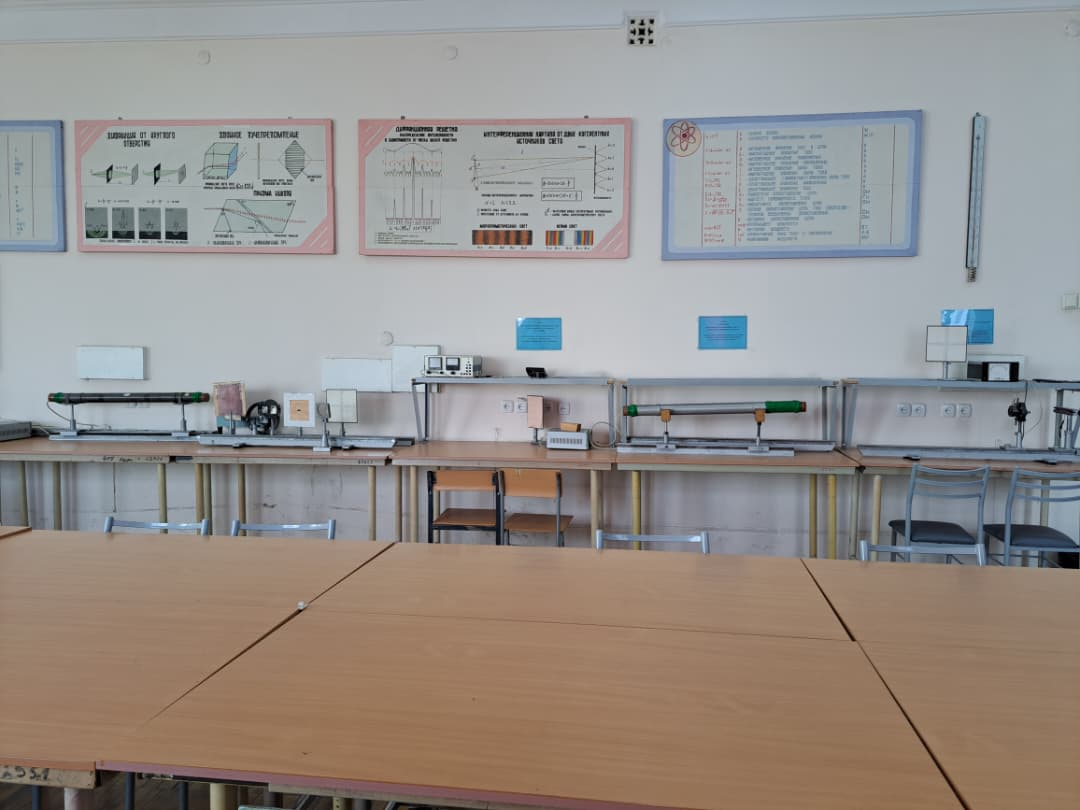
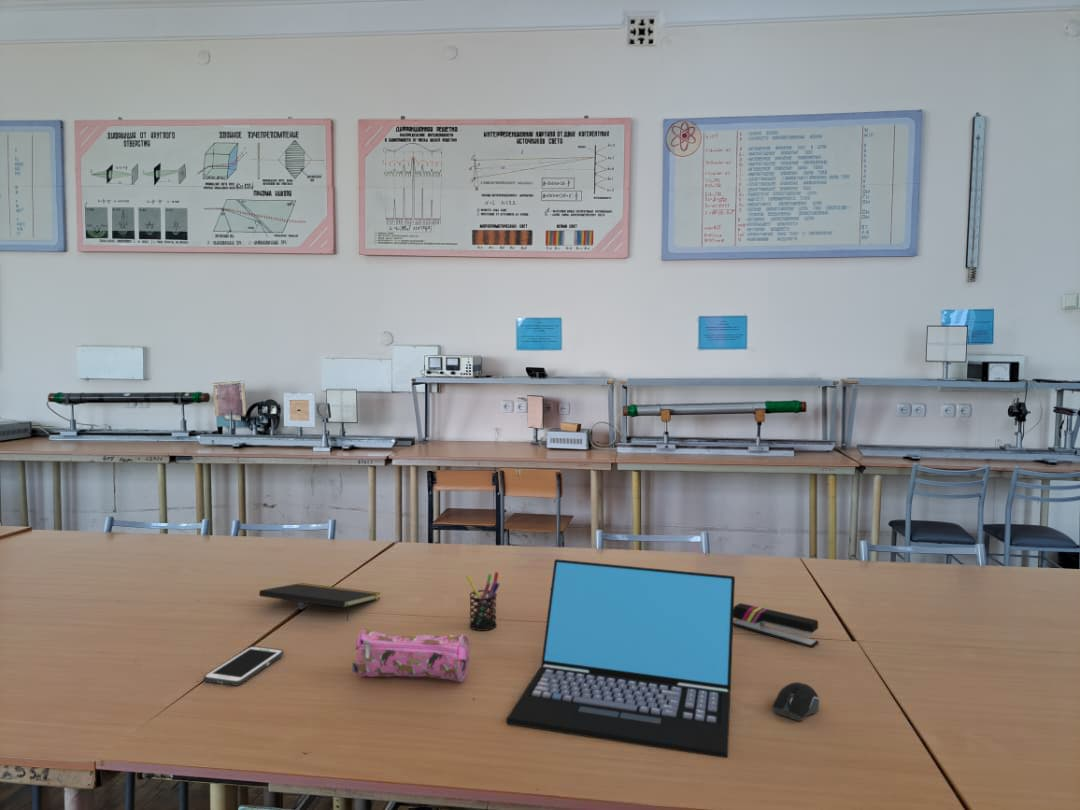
+ pen holder [465,571,500,632]
+ laptop [505,558,736,759]
+ cell phone [203,645,284,687]
+ pencil case [352,627,470,683]
+ computer mouse [772,681,820,722]
+ stapler [733,602,820,649]
+ notepad [258,582,381,622]
